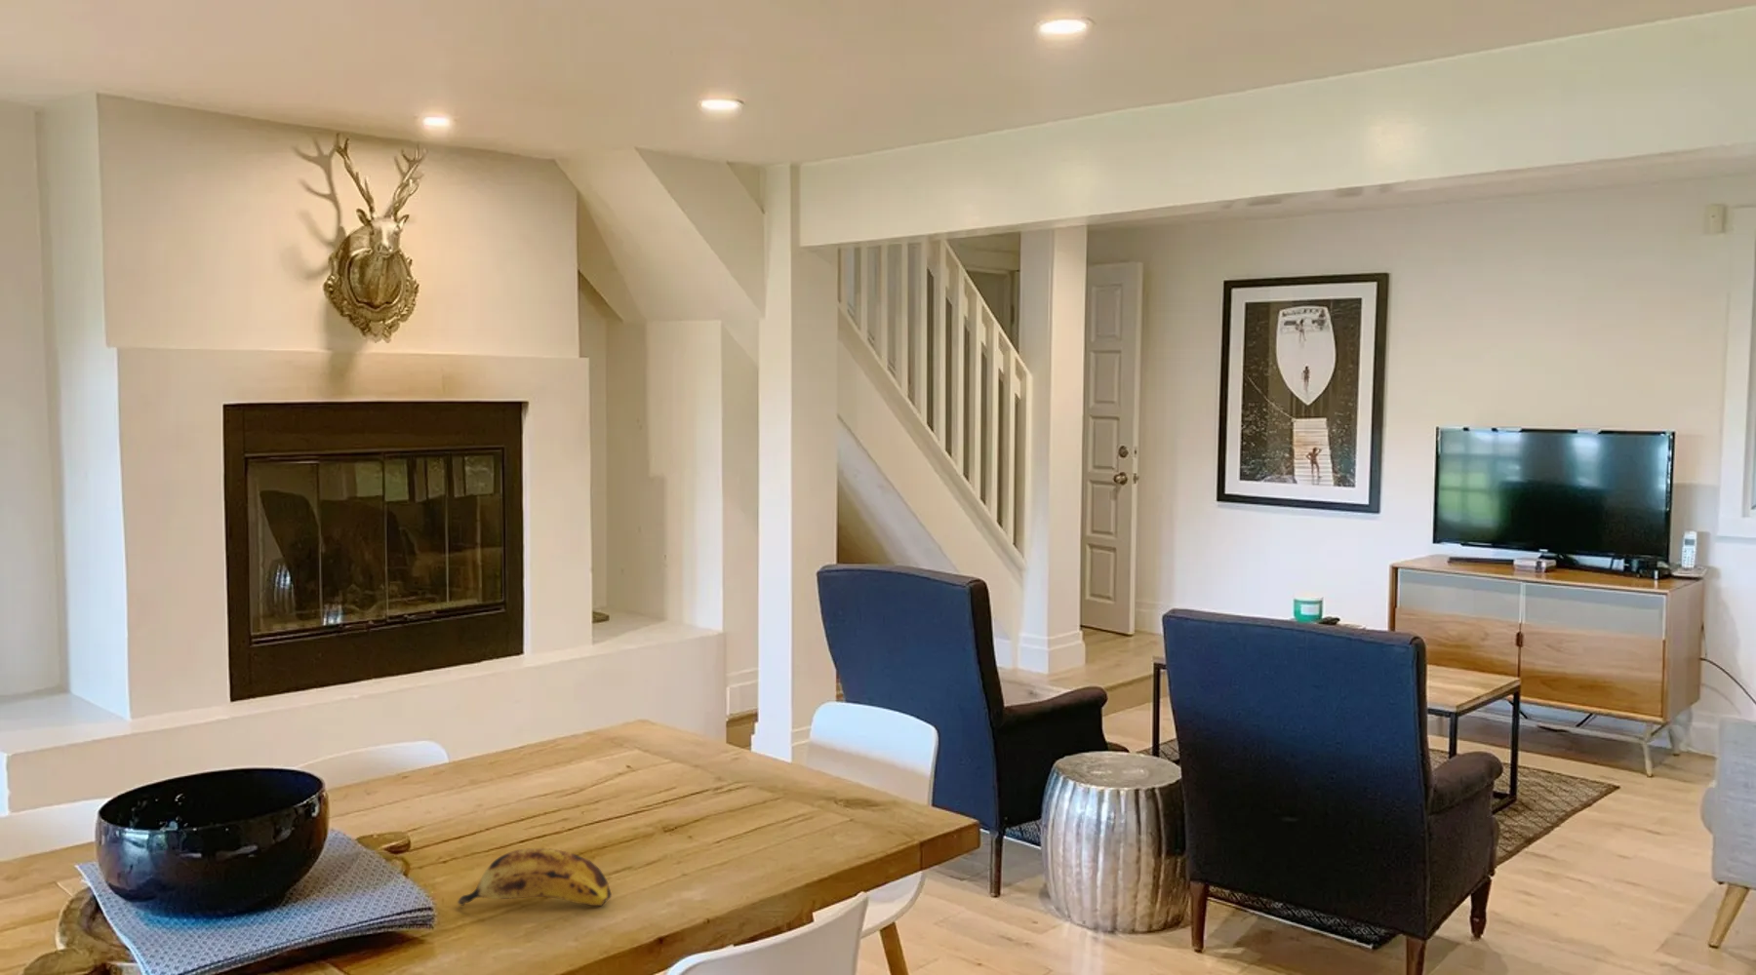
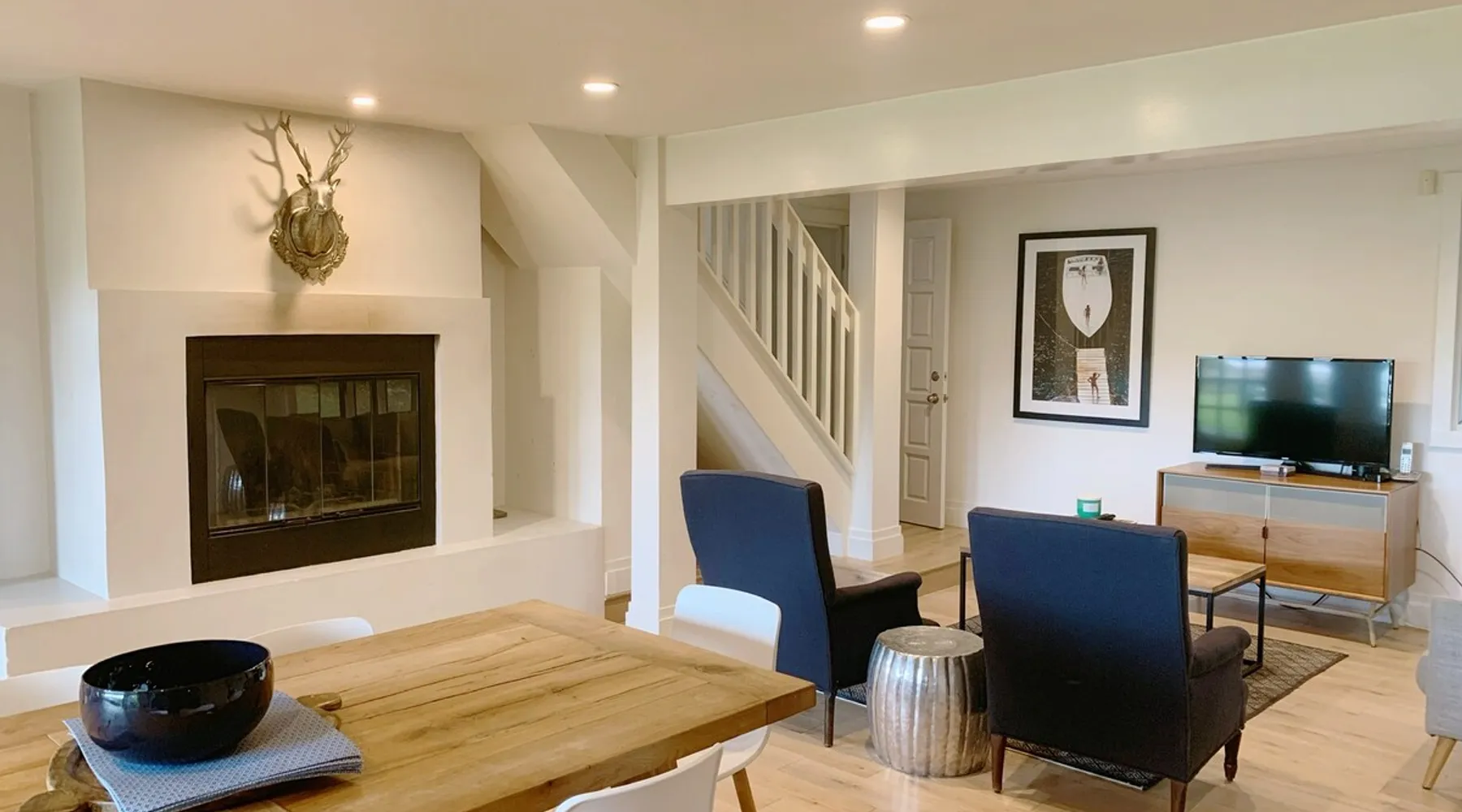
- banana [456,848,613,907]
